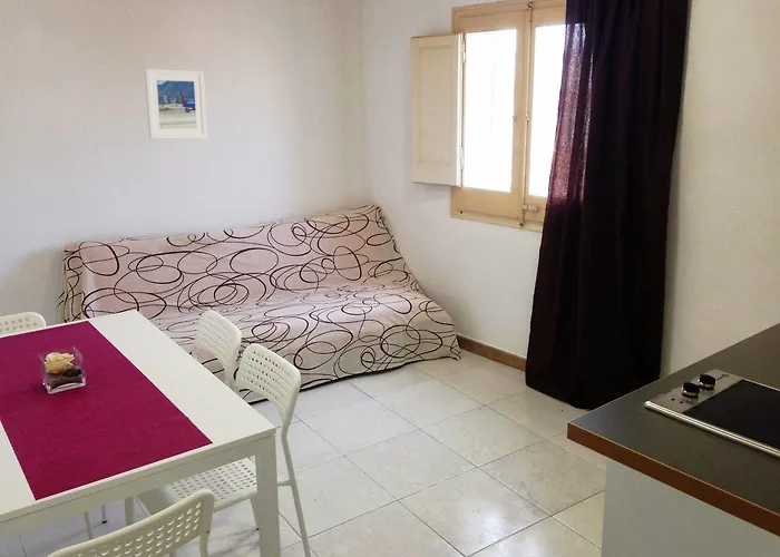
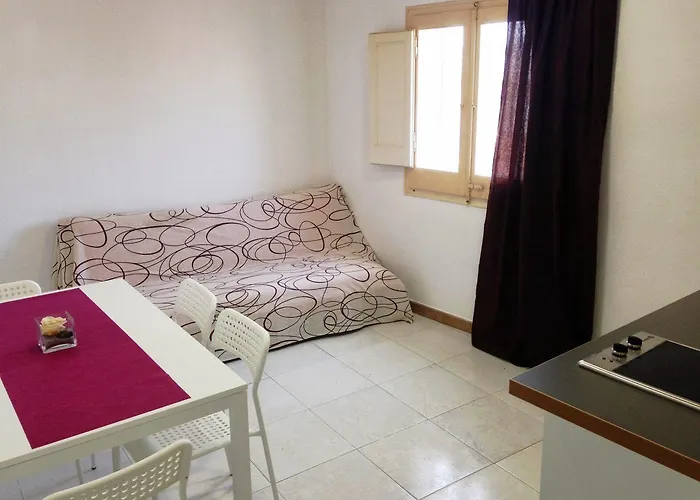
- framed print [144,68,208,140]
